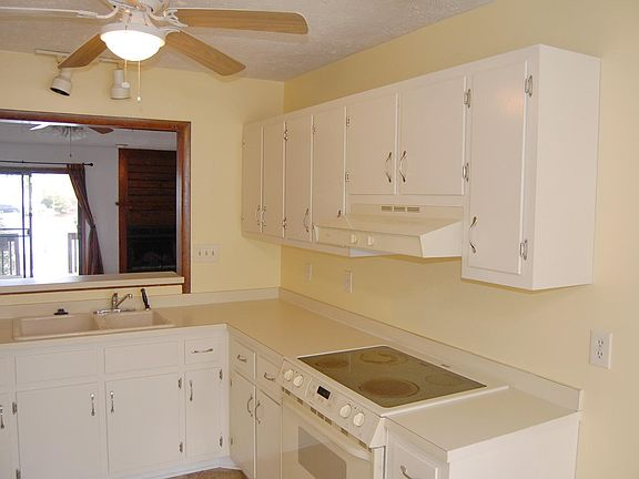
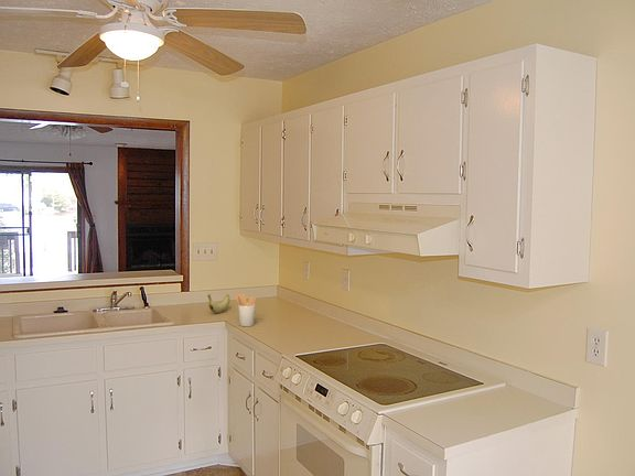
+ banana [206,293,232,314]
+ utensil holder [233,293,257,327]
